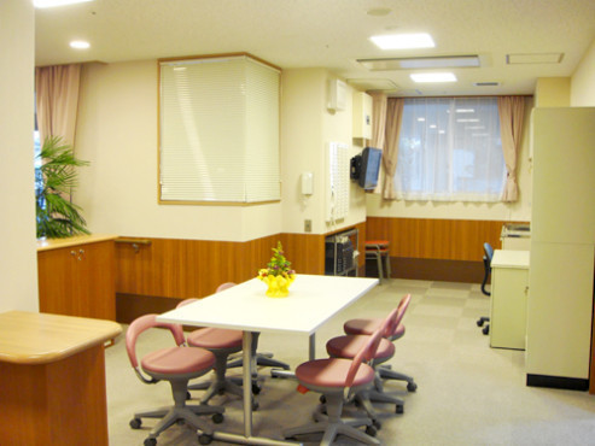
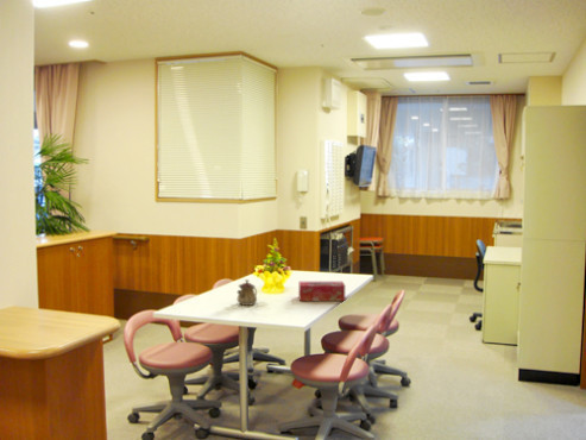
+ teapot [235,278,258,307]
+ tissue box [297,281,346,302]
